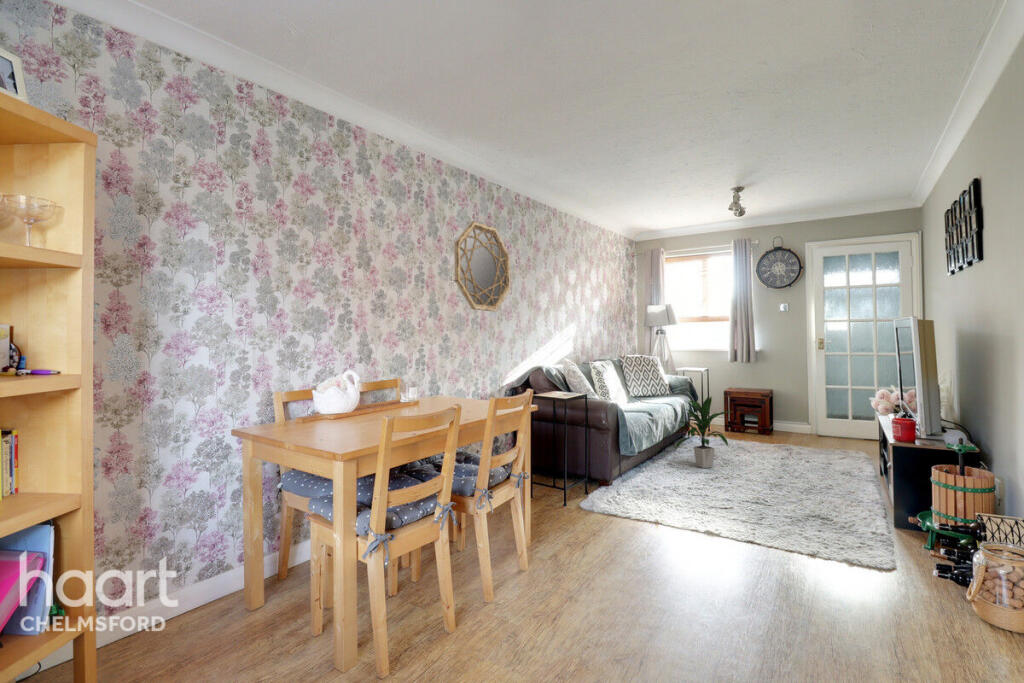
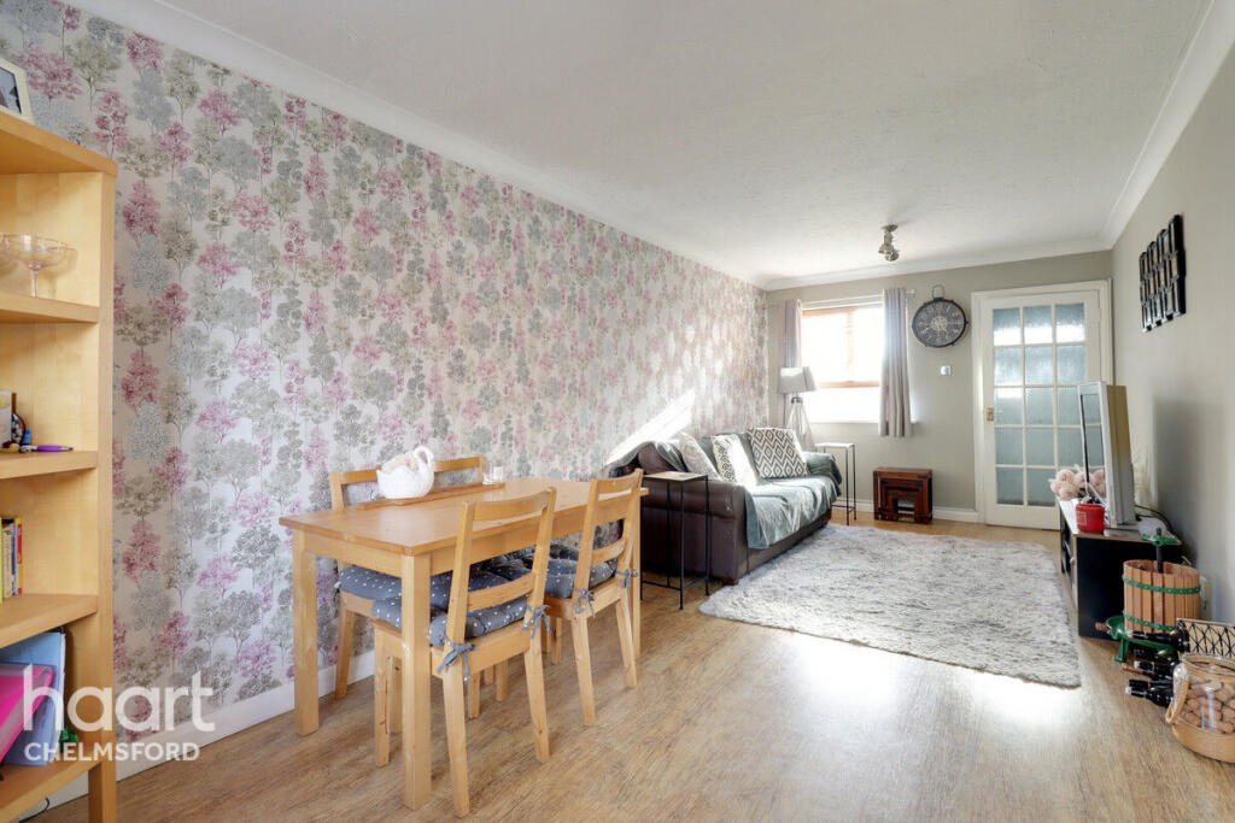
- home mirror [453,220,511,313]
- indoor plant [674,395,732,469]
